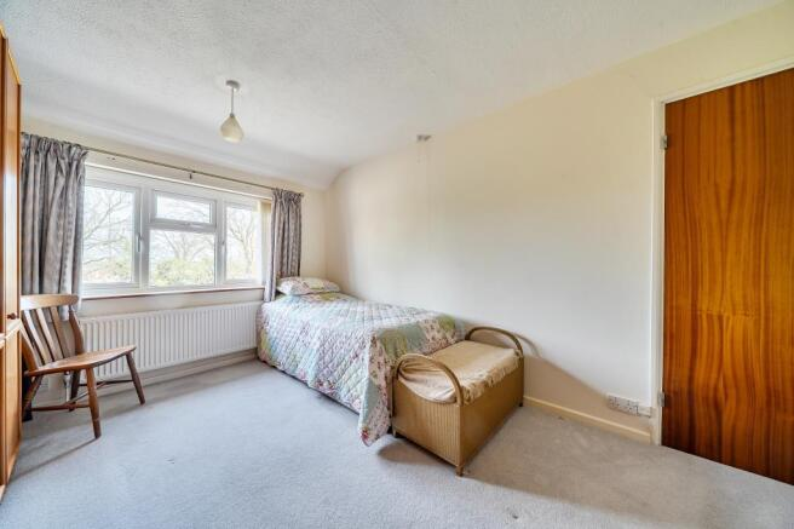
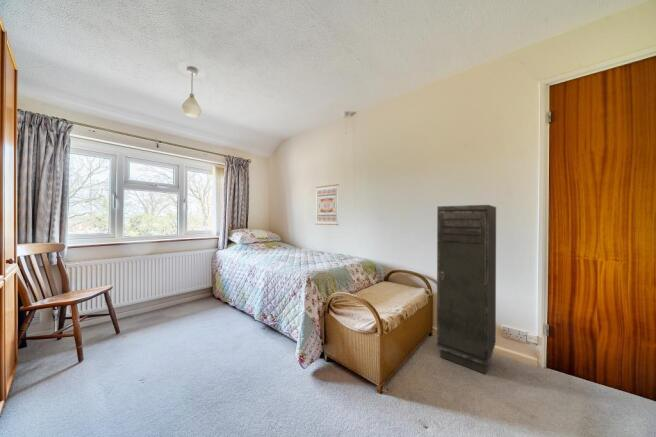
+ wall art [315,183,340,226]
+ storage cabinet [436,204,497,375]
